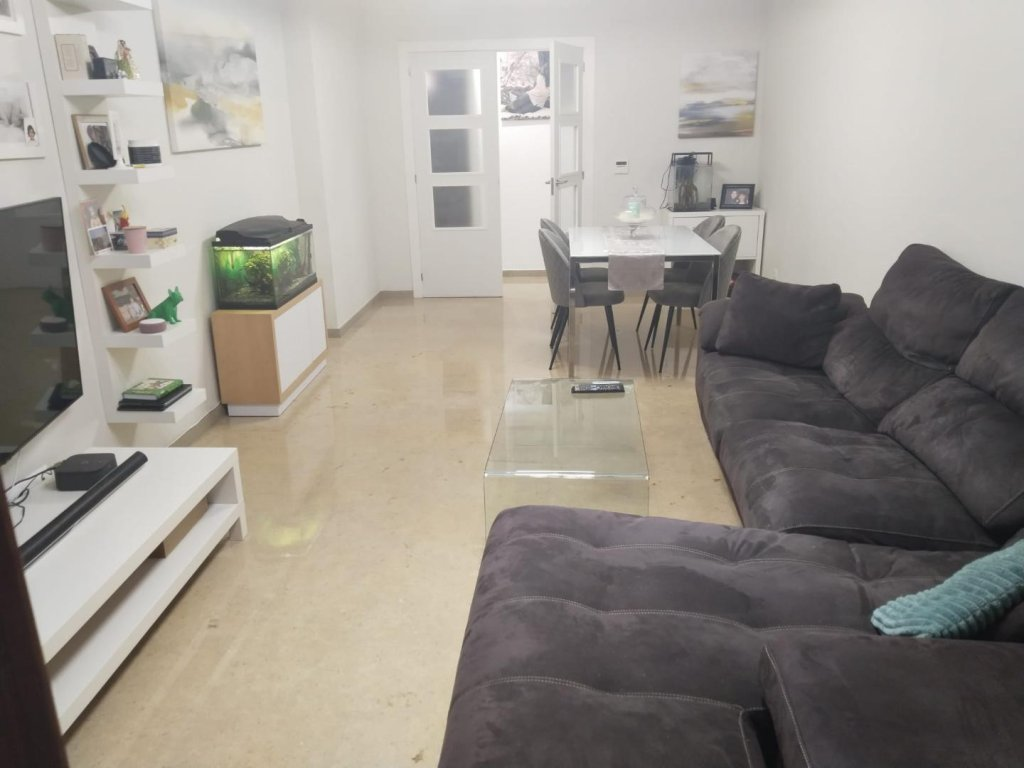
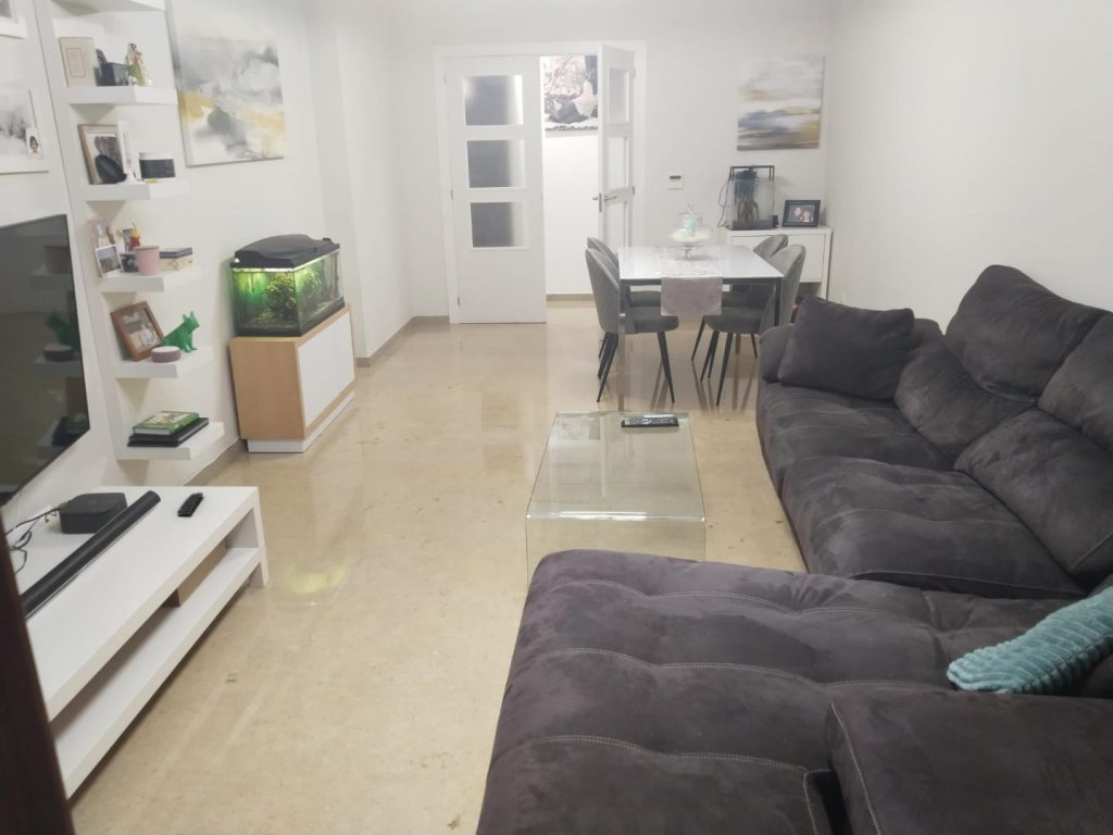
+ remote control [176,491,204,516]
